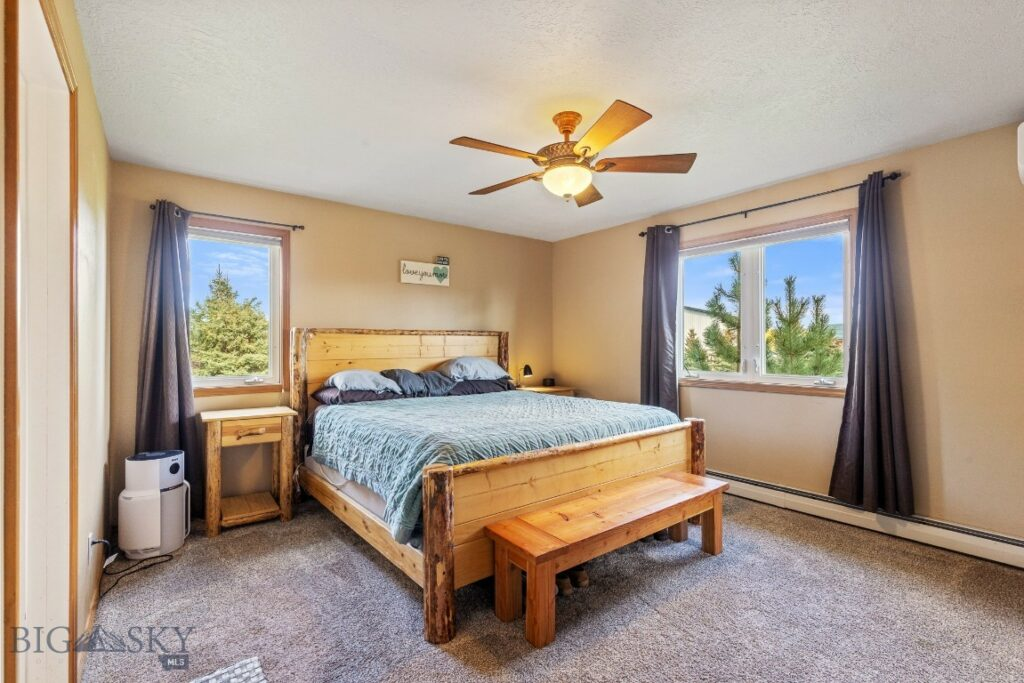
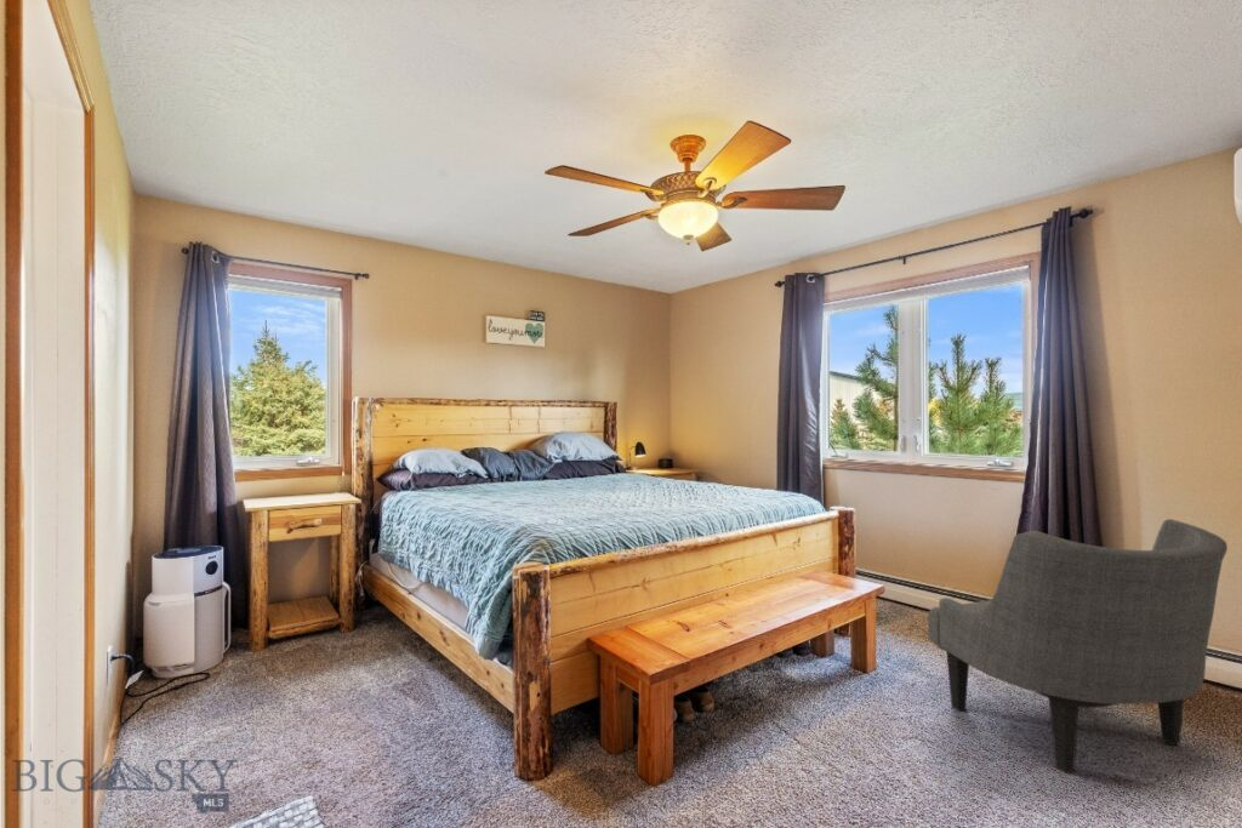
+ armchair [927,518,1229,773]
